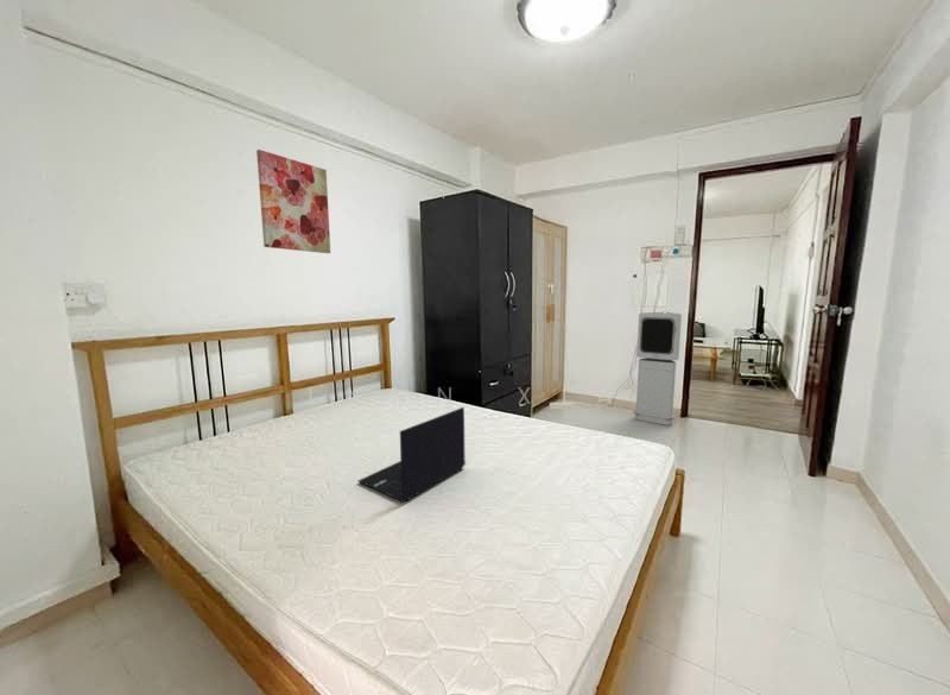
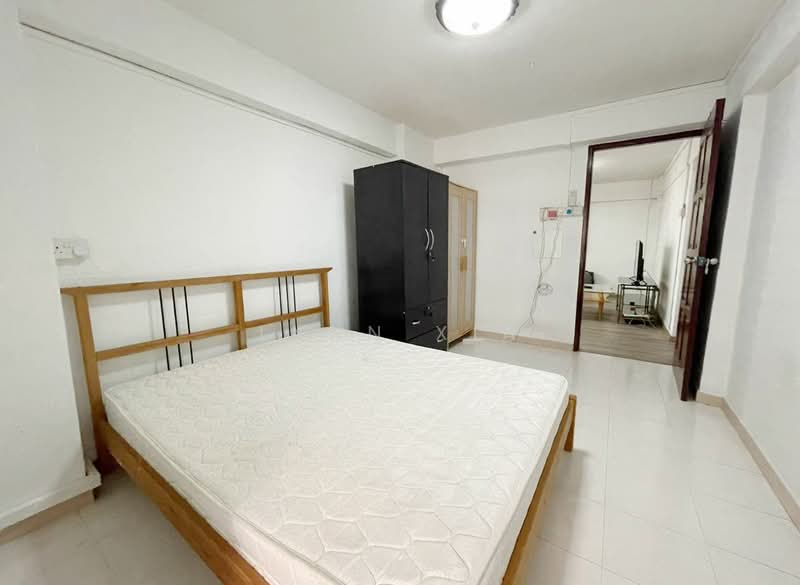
- air purifier [633,311,683,427]
- laptop [357,406,467,504]
- wall art [255,149,331,254]
